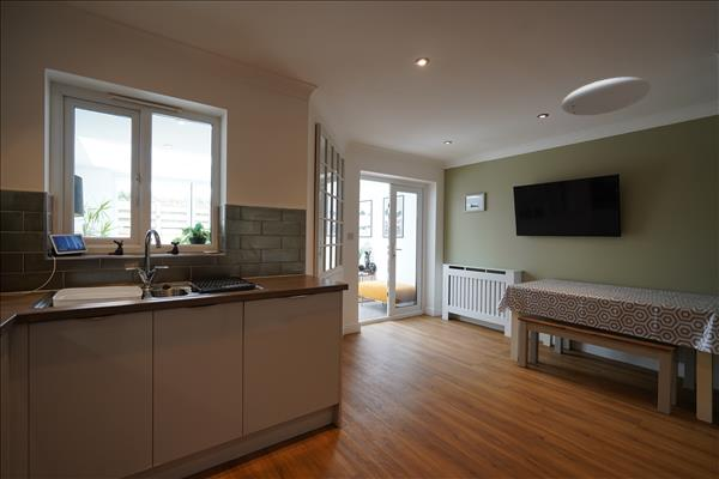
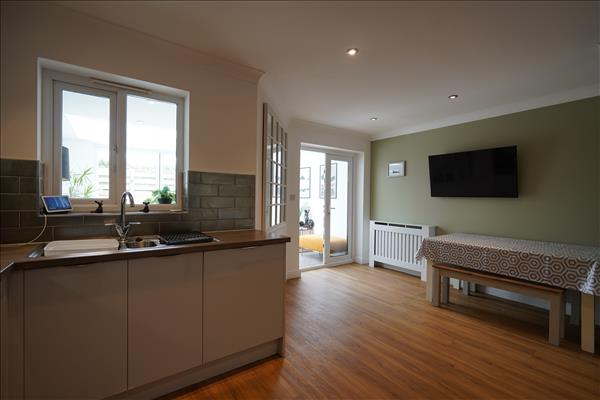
- ceiling light [561,75,652,116]
